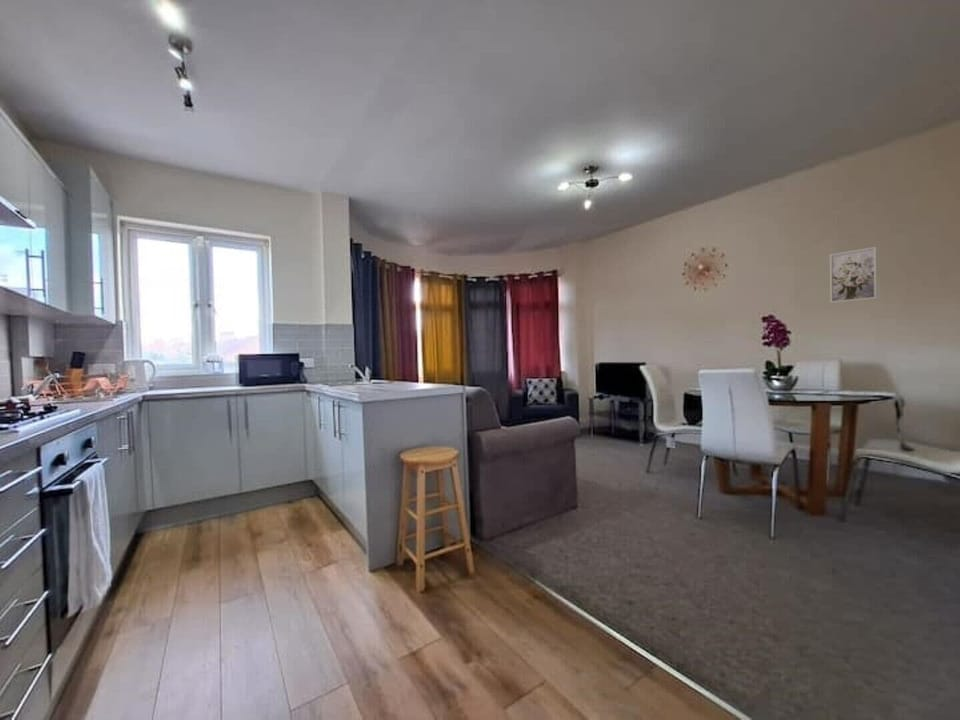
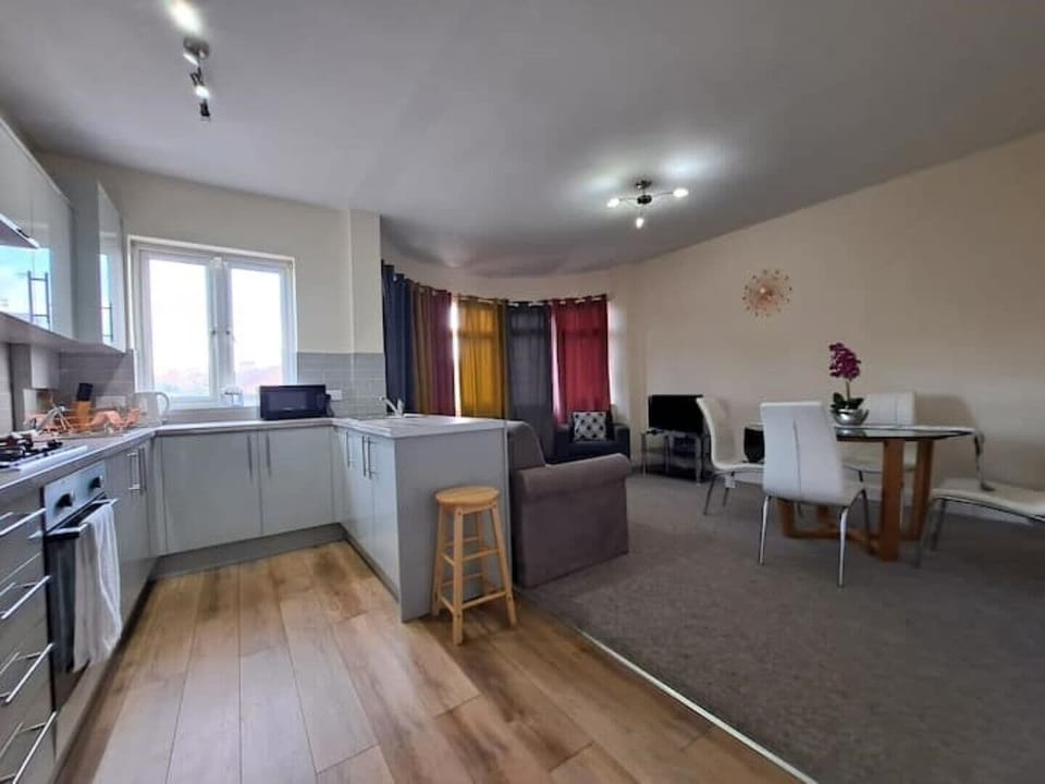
- wall art [829,246,878,304]
